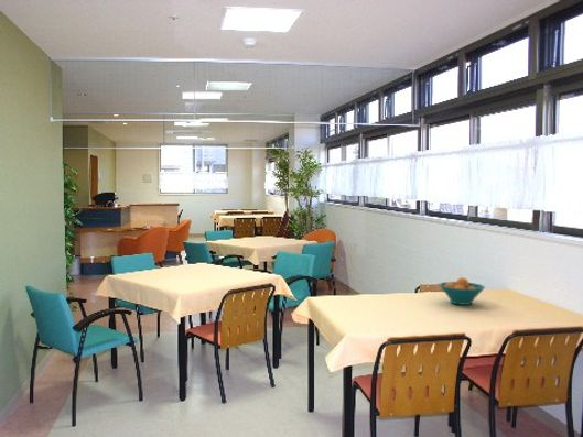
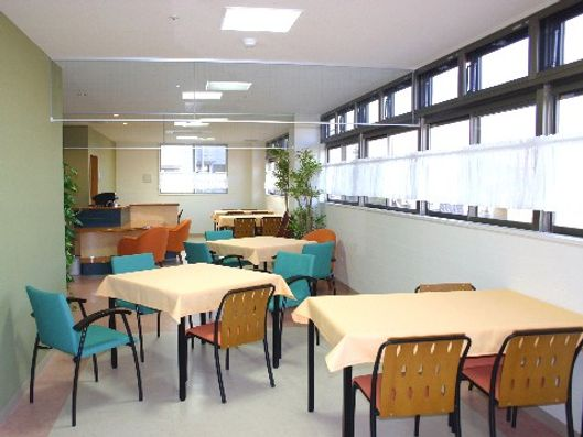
- fruit bowl [438,276,486,306]
